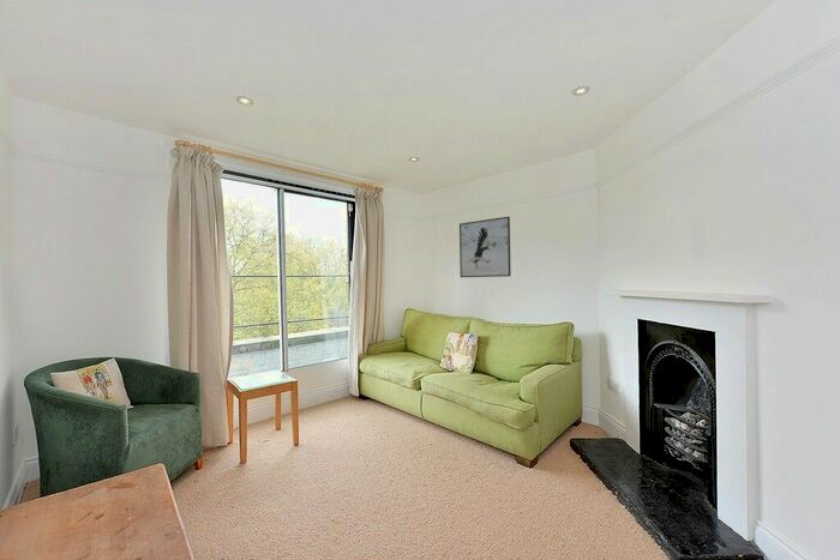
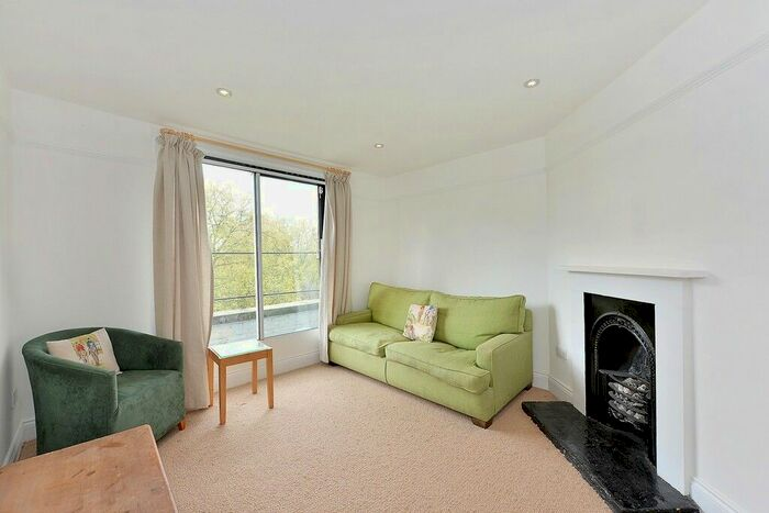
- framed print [458,216,512,278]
